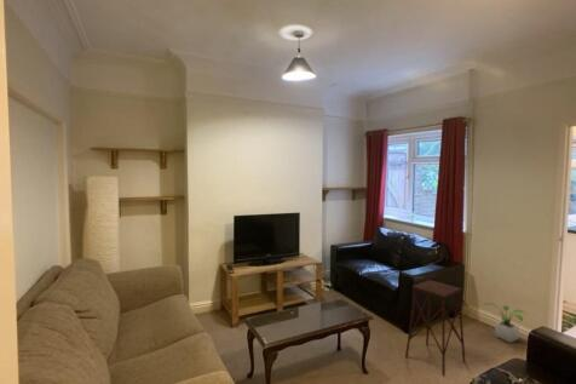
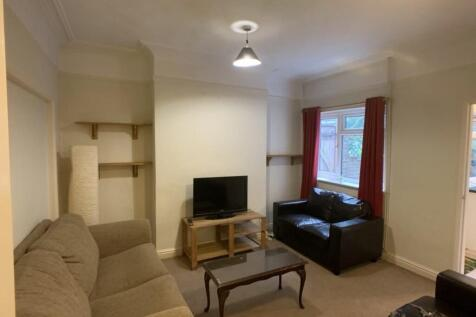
- potted plant [482,302,528,344]
- side table [404,279,467,378]
